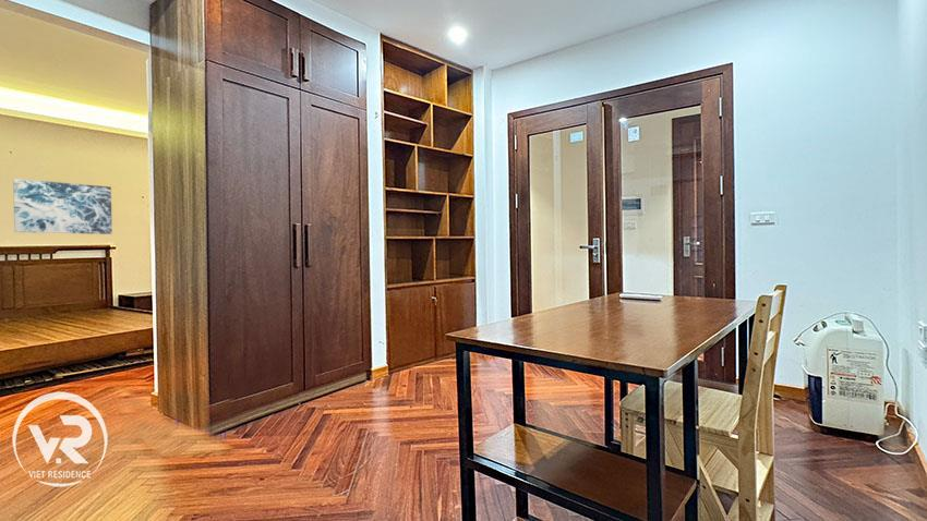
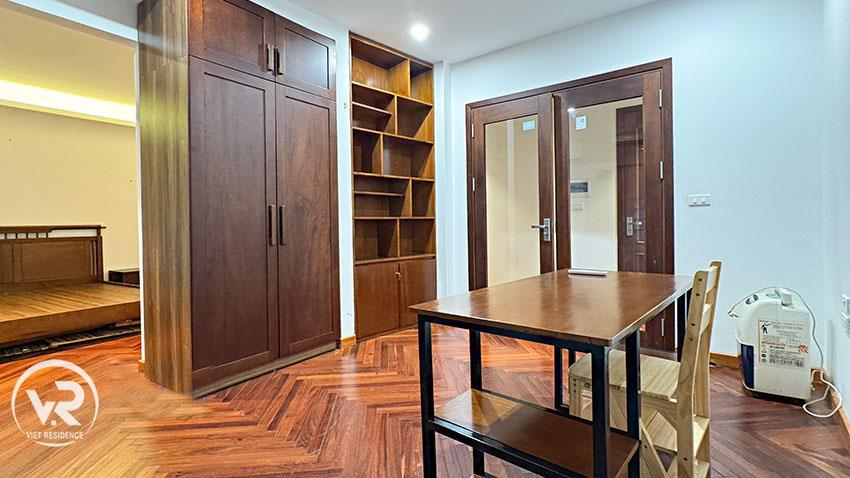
- wall art [12,178,113,235]
